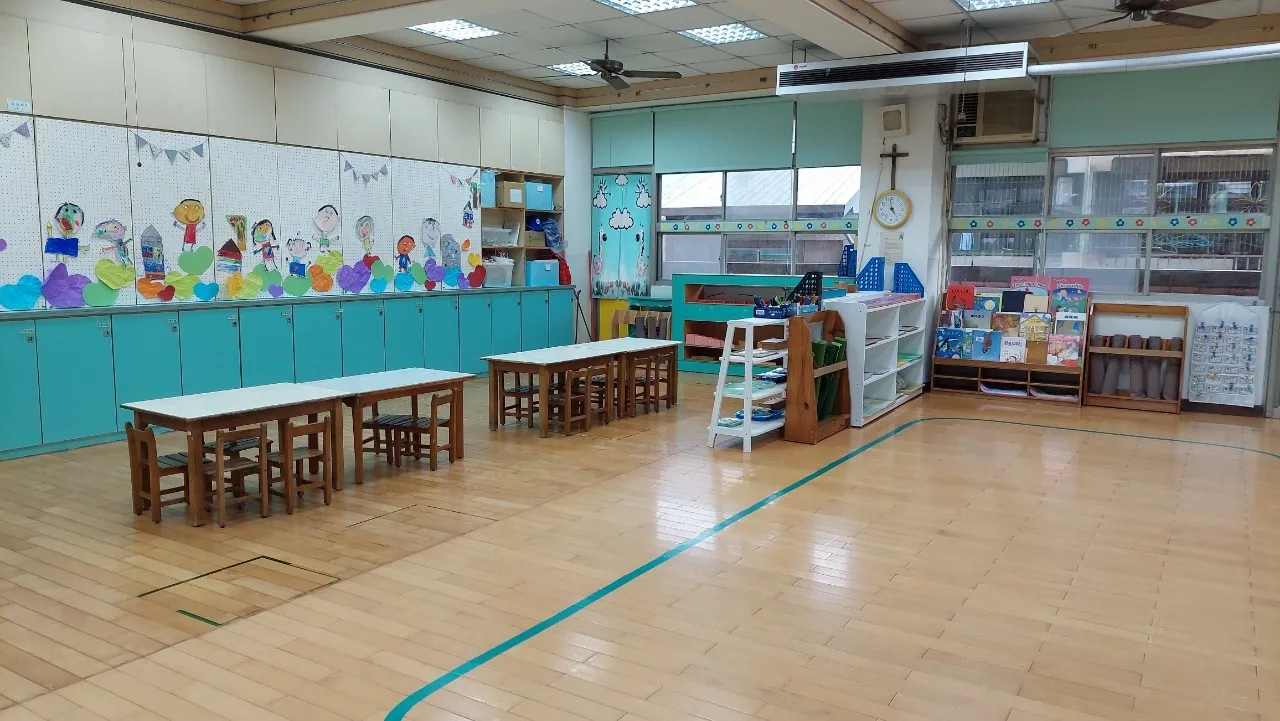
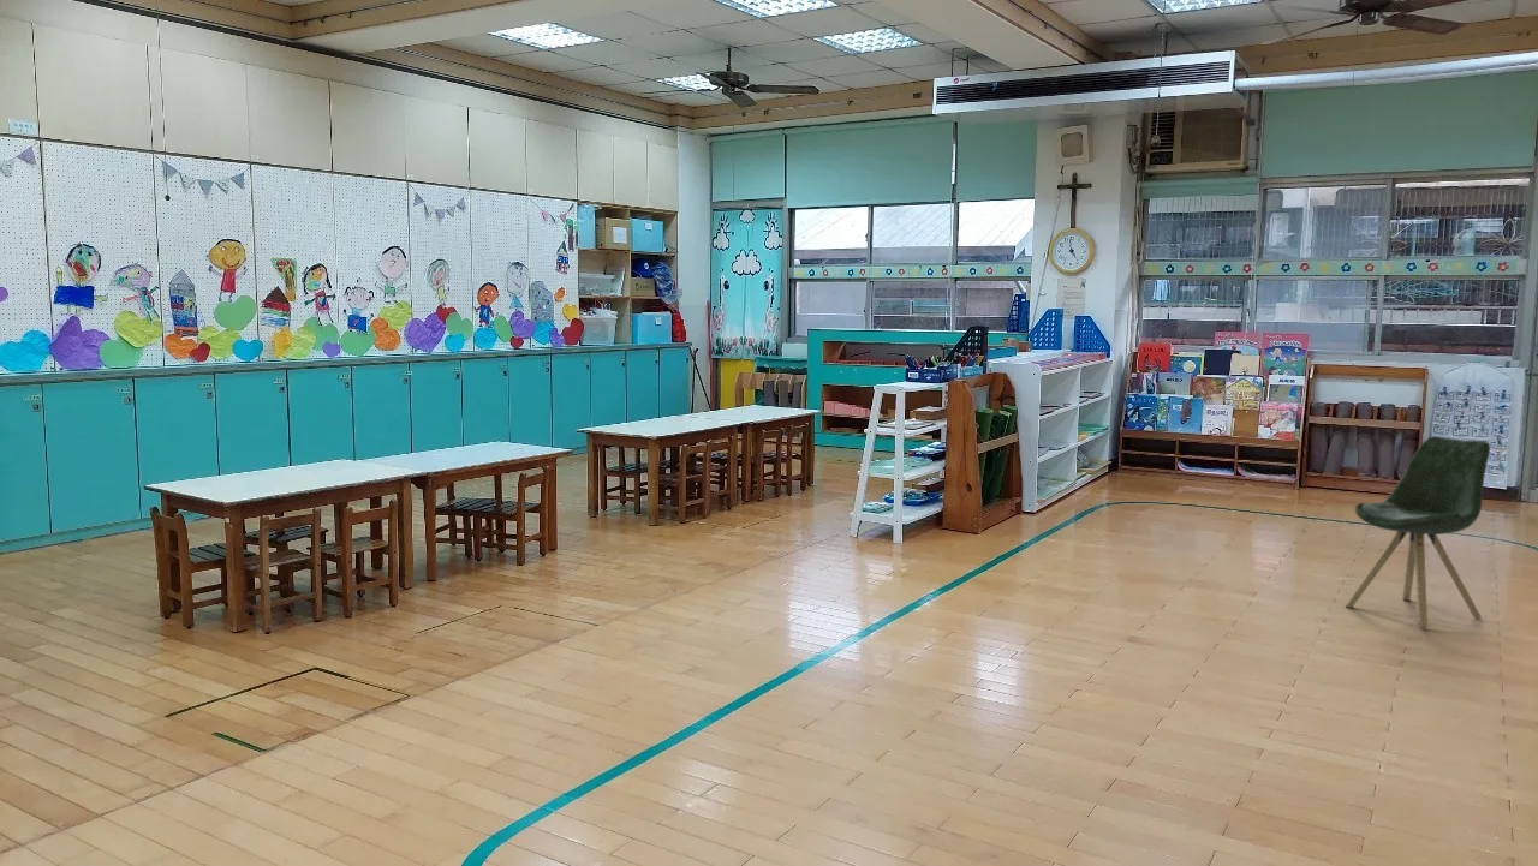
+ chair [1345,435,1491,629]
